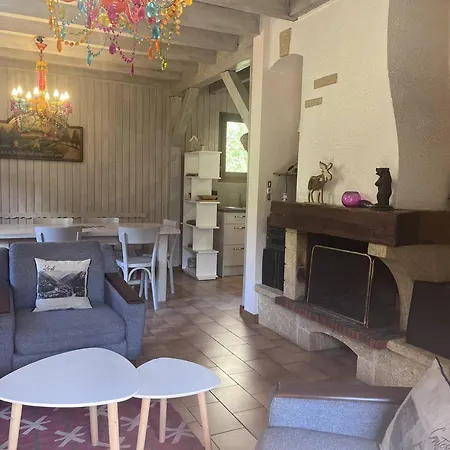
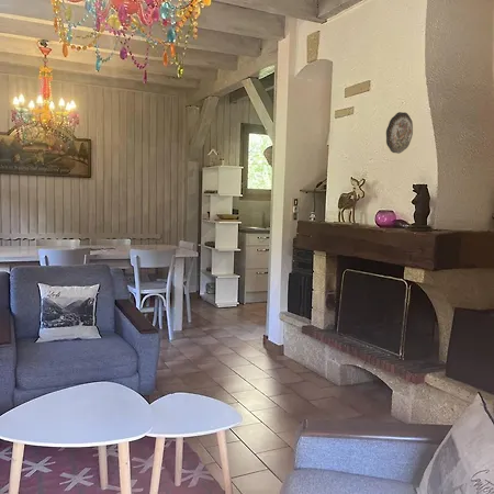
+ decorative plate [385,111,414,155]
